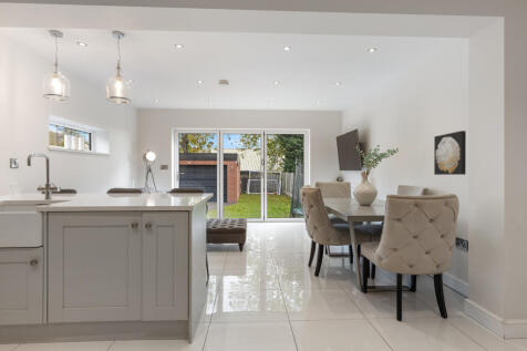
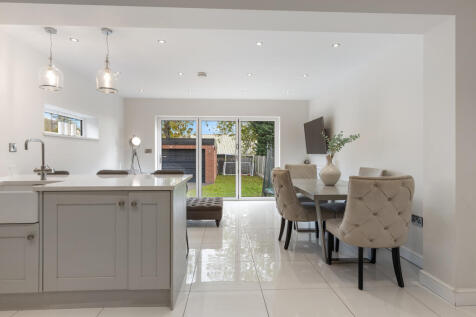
- wall art [433,130,467,176]
